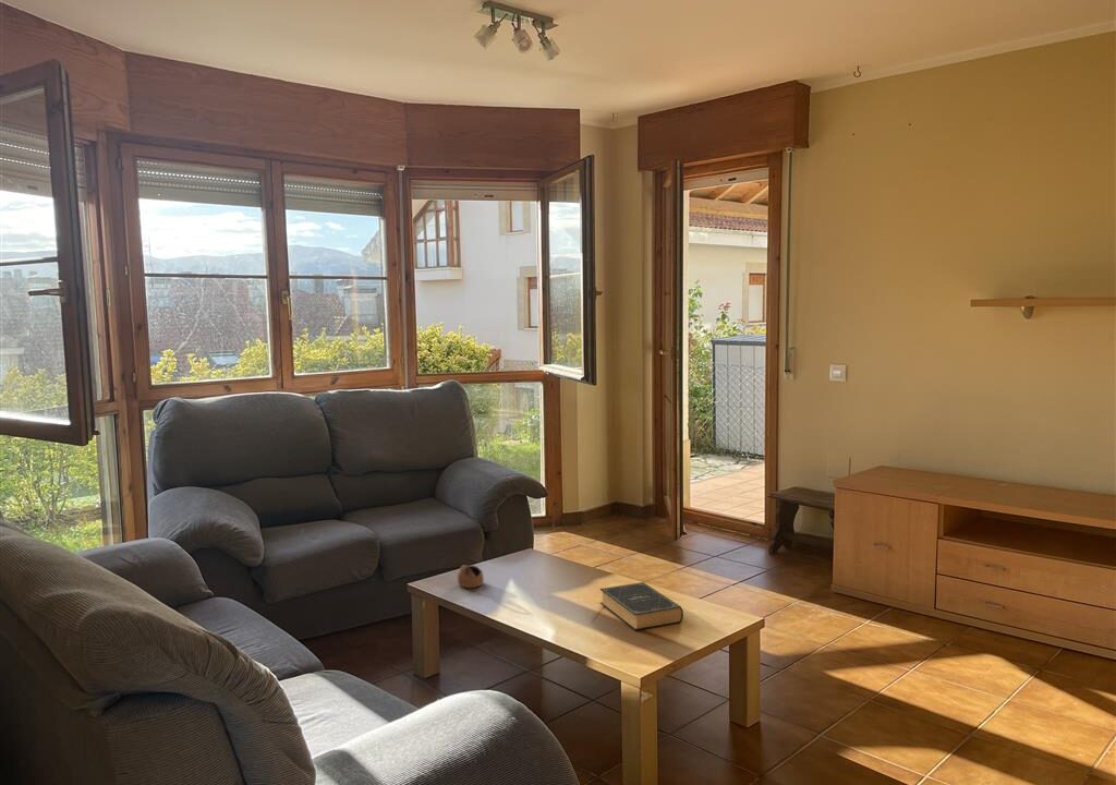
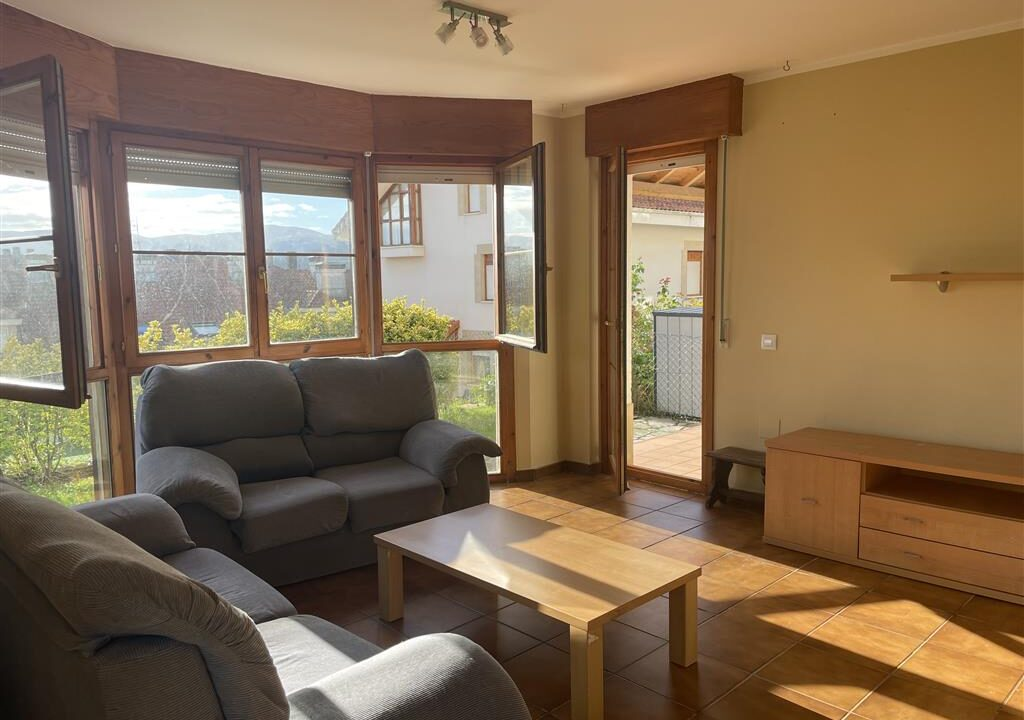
- cup [457,564,485,589]
- book [599,581,684,631]
